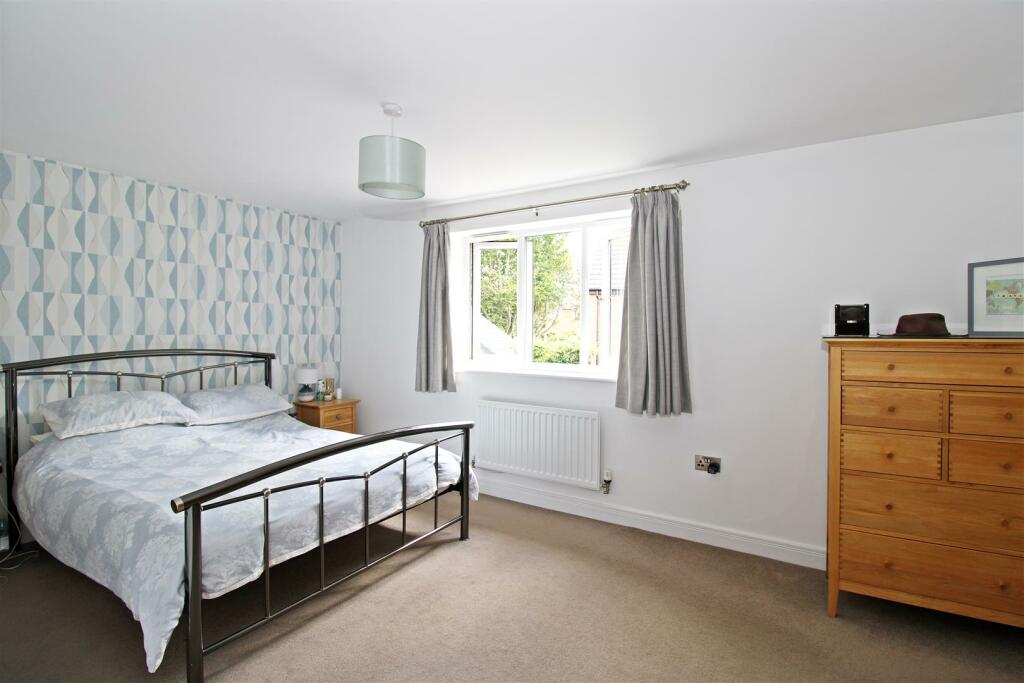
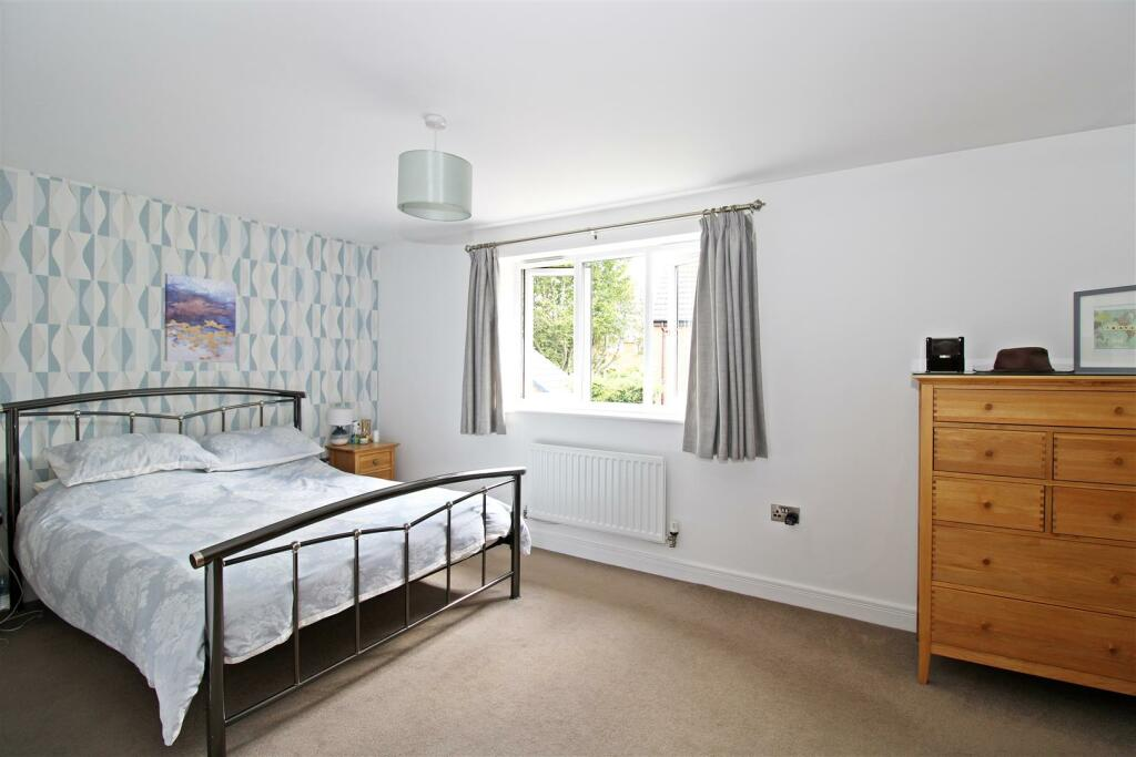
+ wall art [163,273,237,364]
